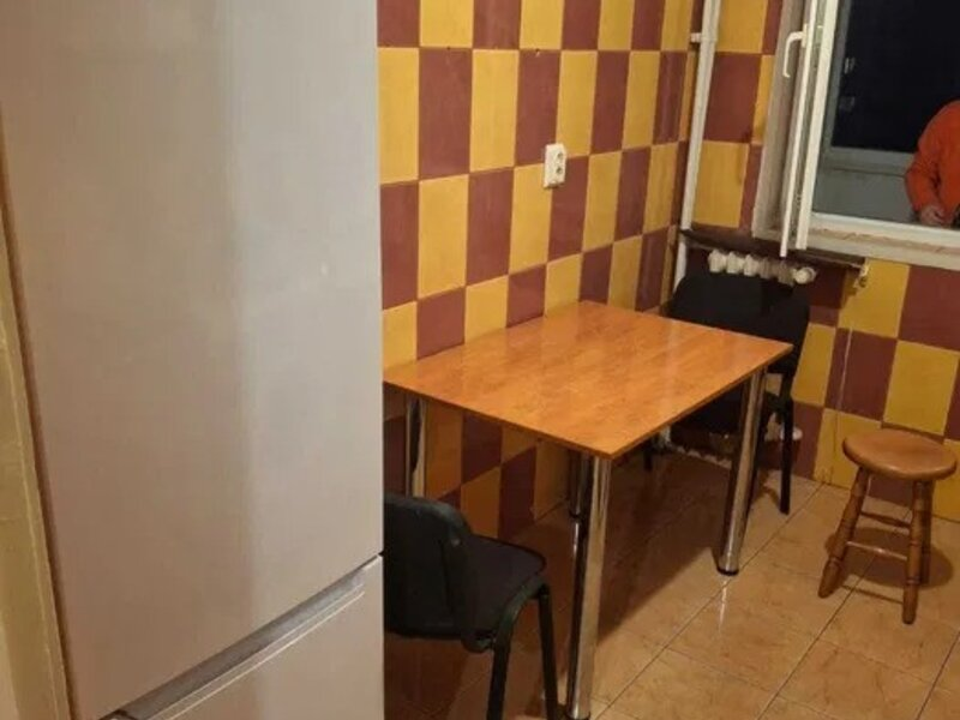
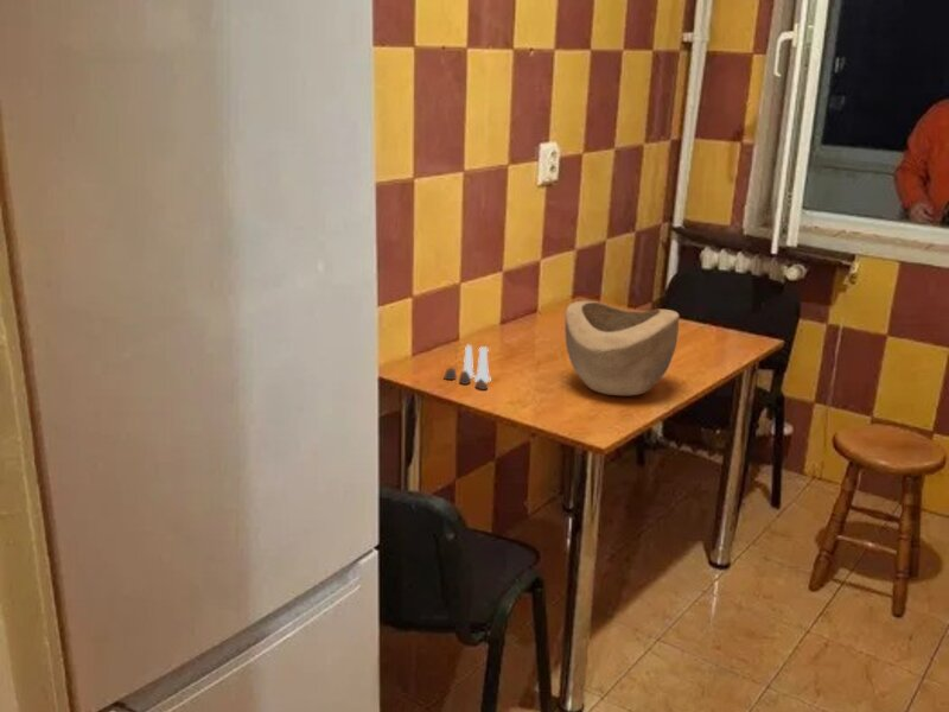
+ salt and pepper shaker set [442,343,491,390]
+ decorative bowl [563,300,681,396]
